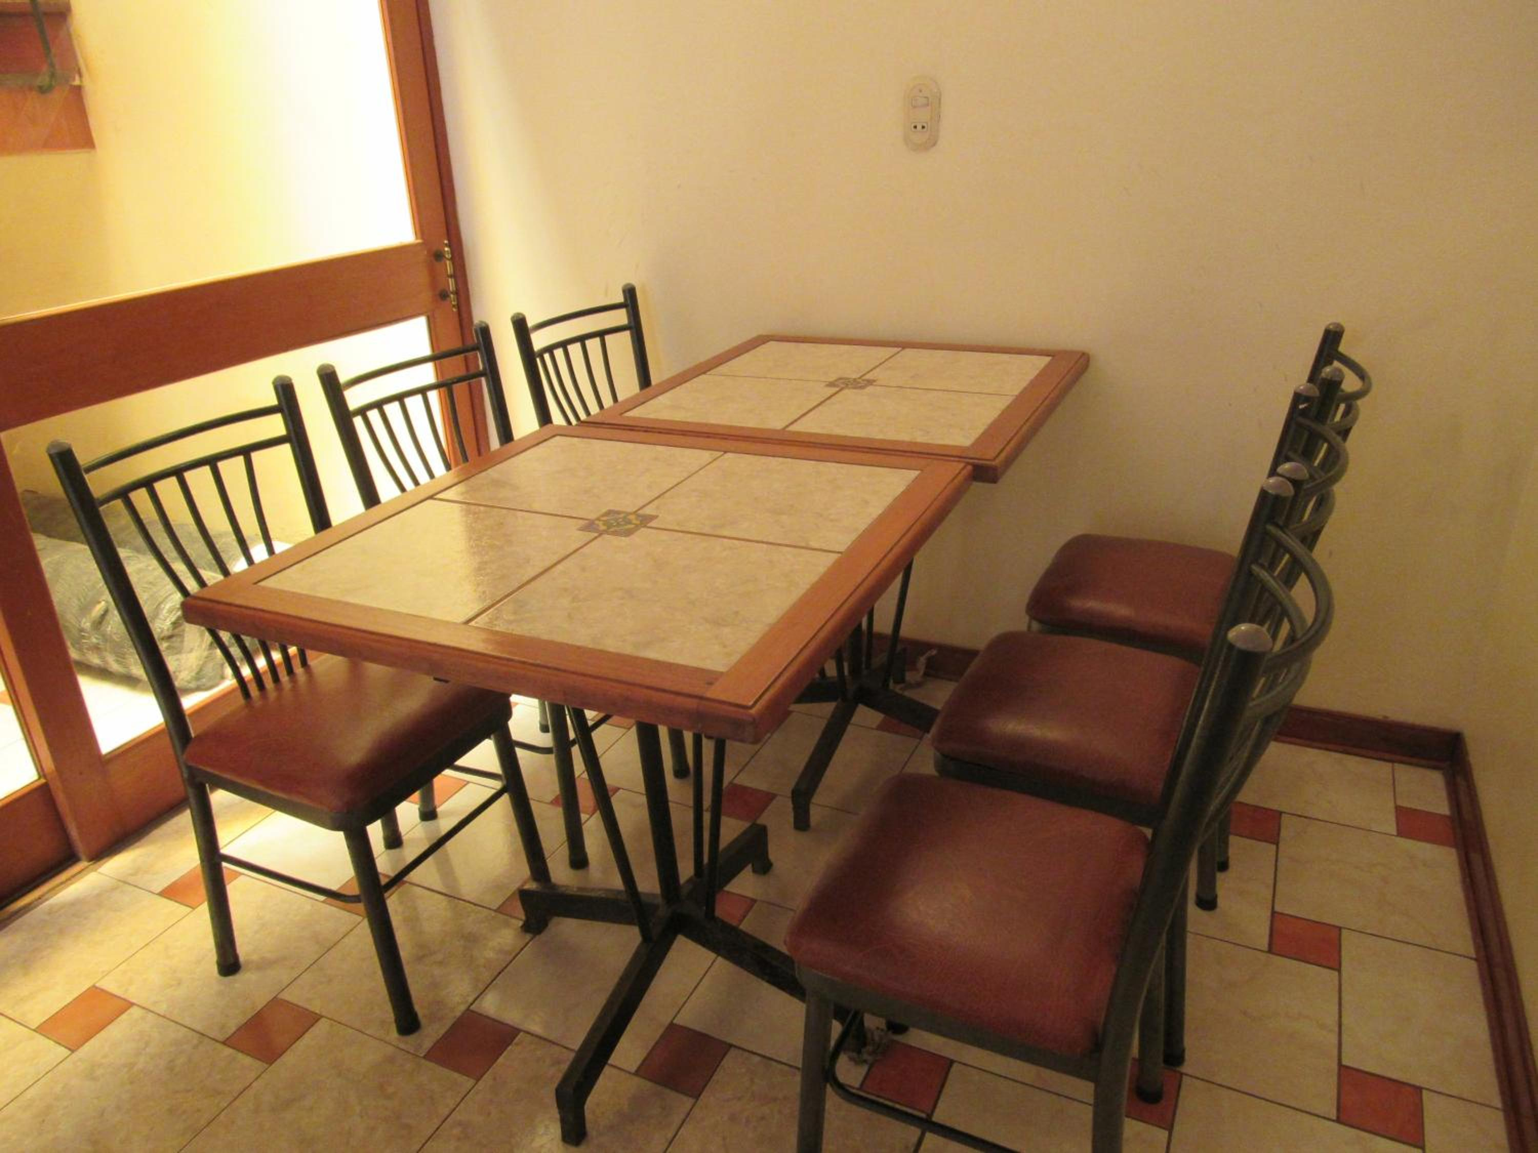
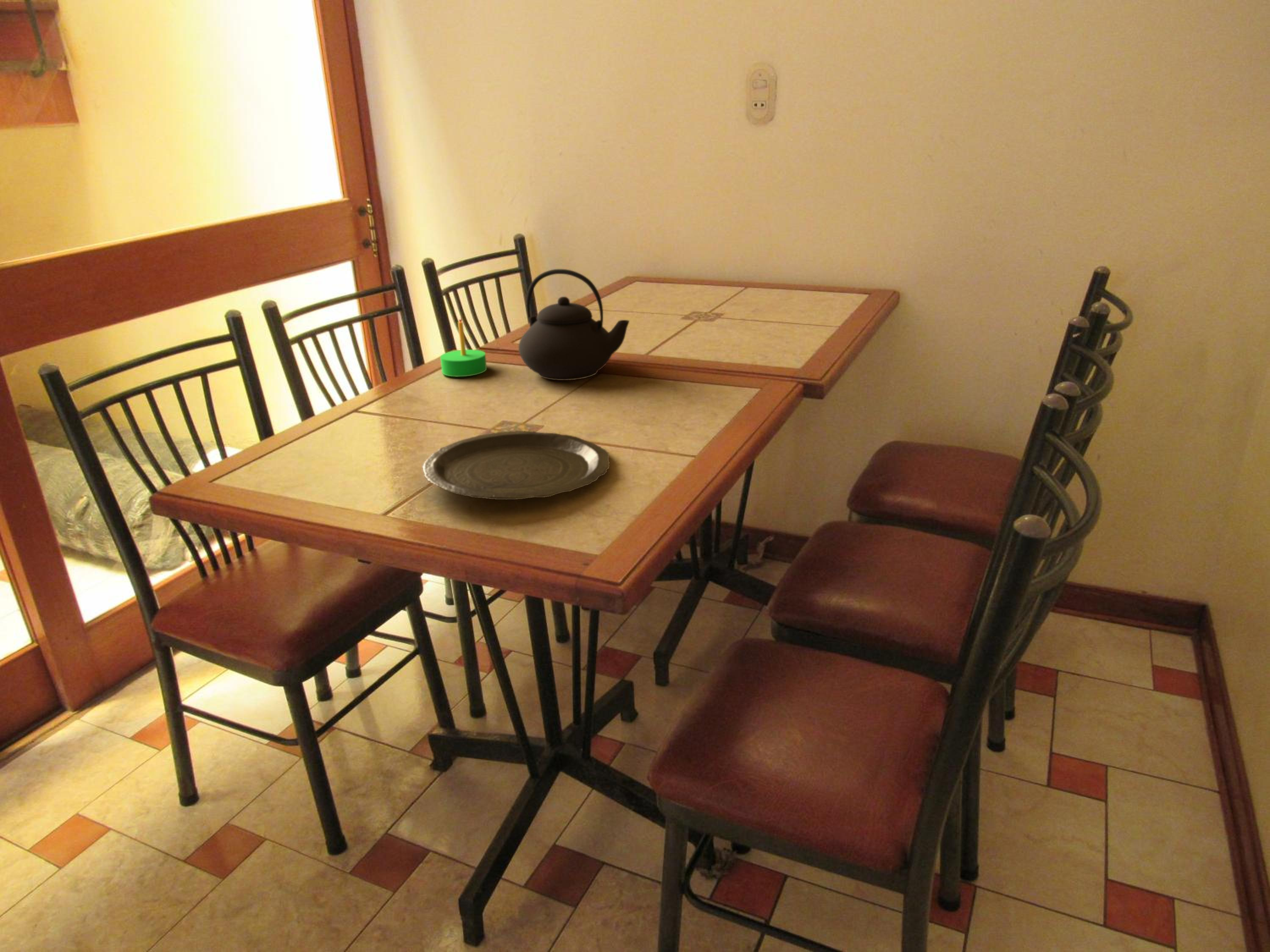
+ teapot [518,269,630,381]
+ plate [422,430,610,500]
+ candle [440,316,487,377]
